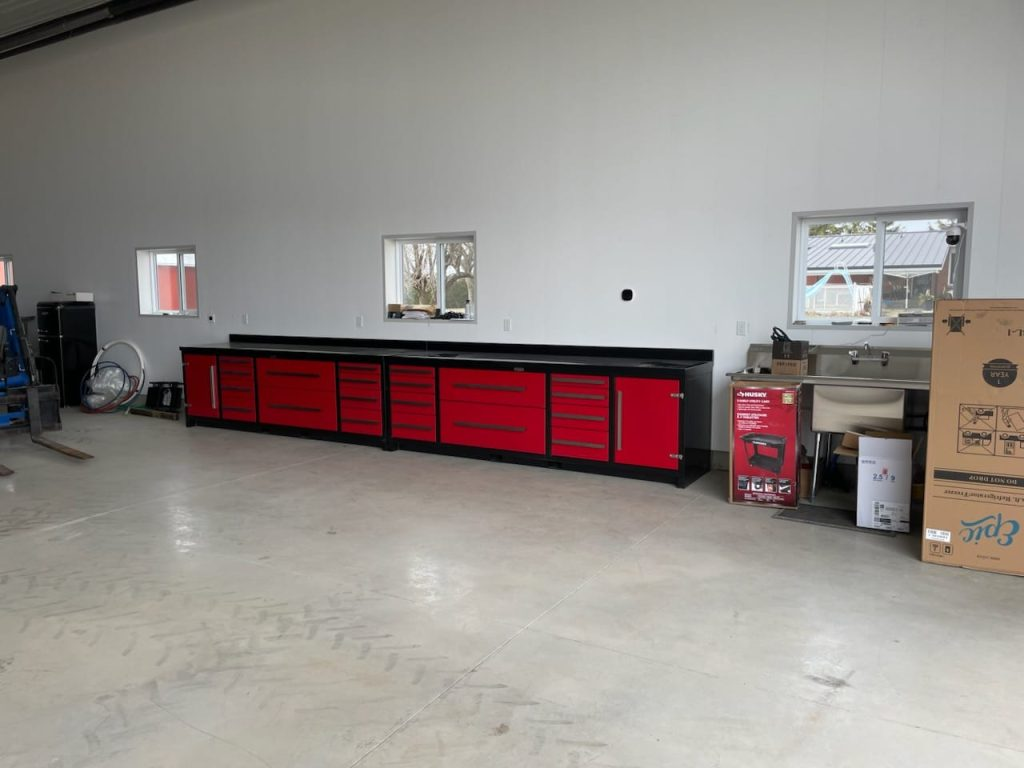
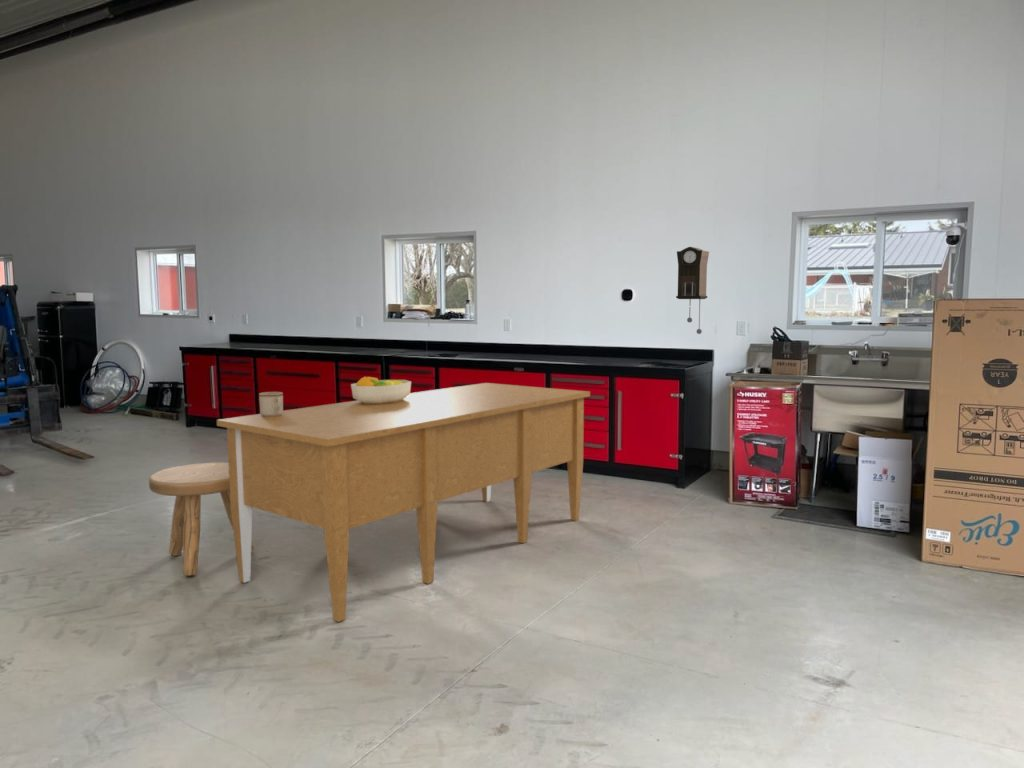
+ stool [148,462,255,576]
+ pendulum clock [675,246,710,335]
+ desk [216,382,591,623]
+ fruit bowl [350,375,412,404]
+ mug [258,391,284,417]
